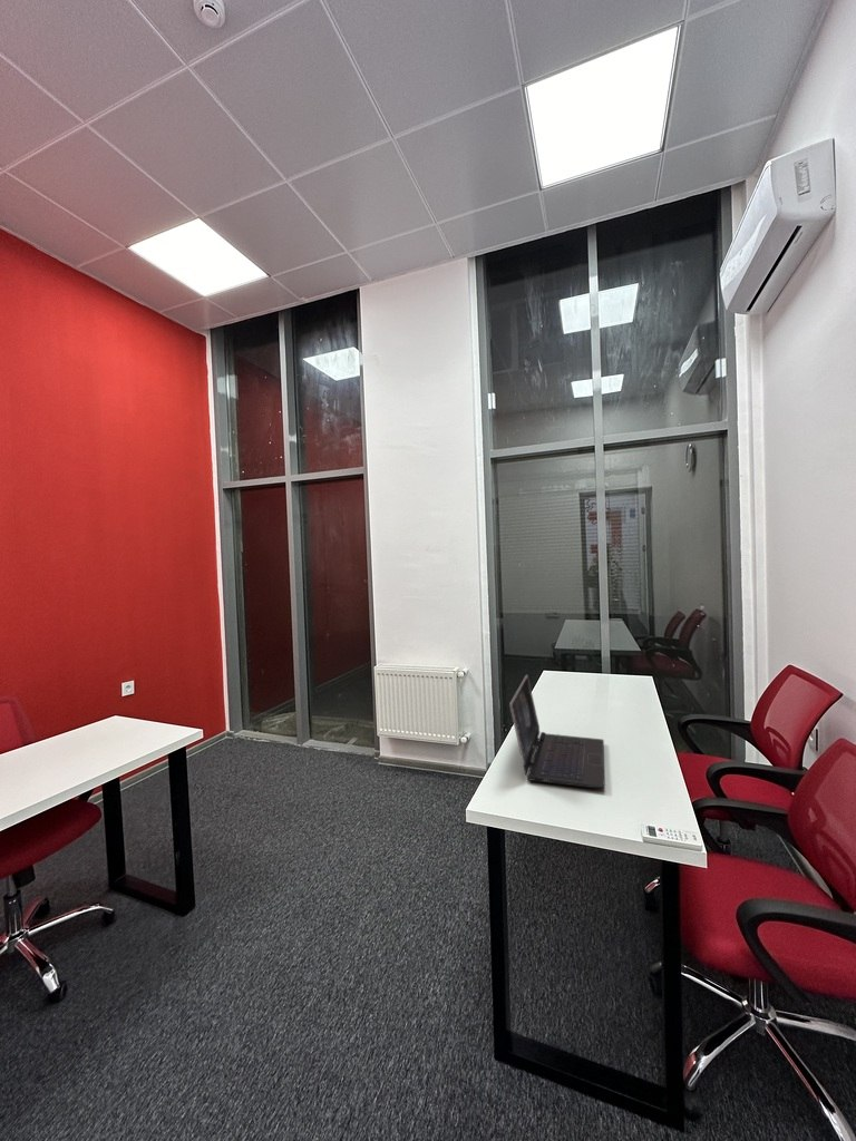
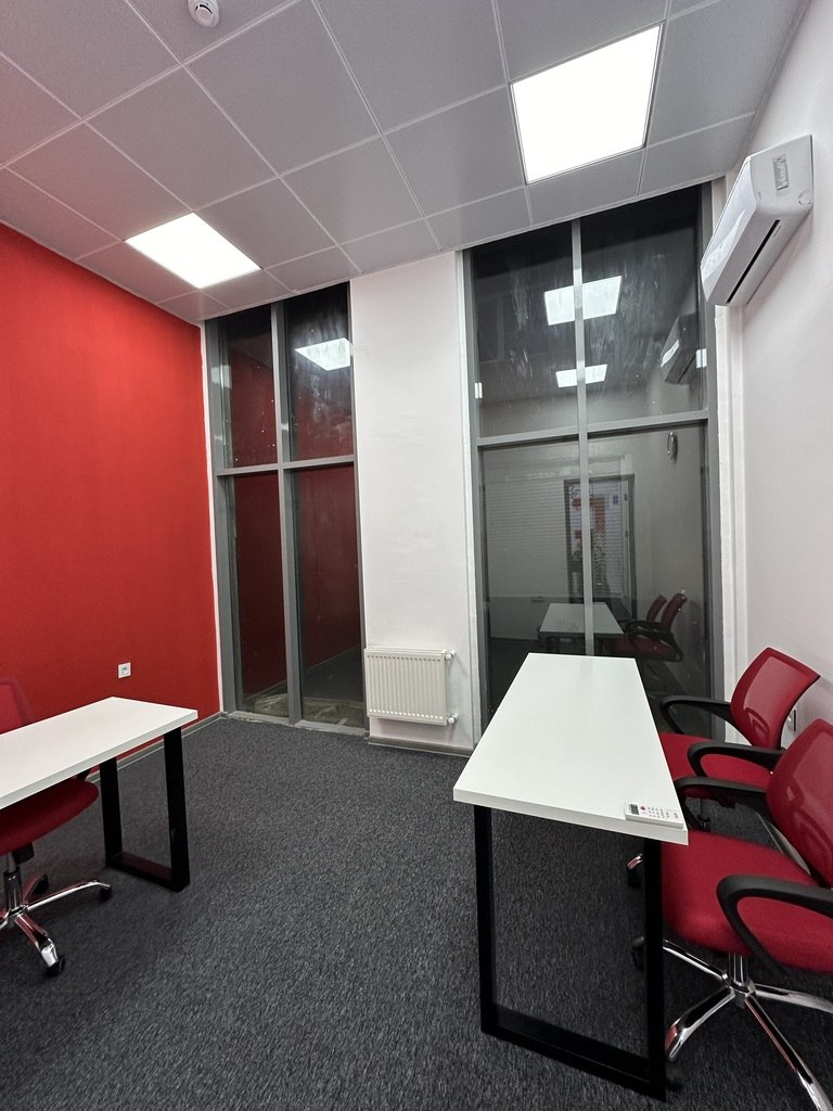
- laptop [508,674,606,789]
